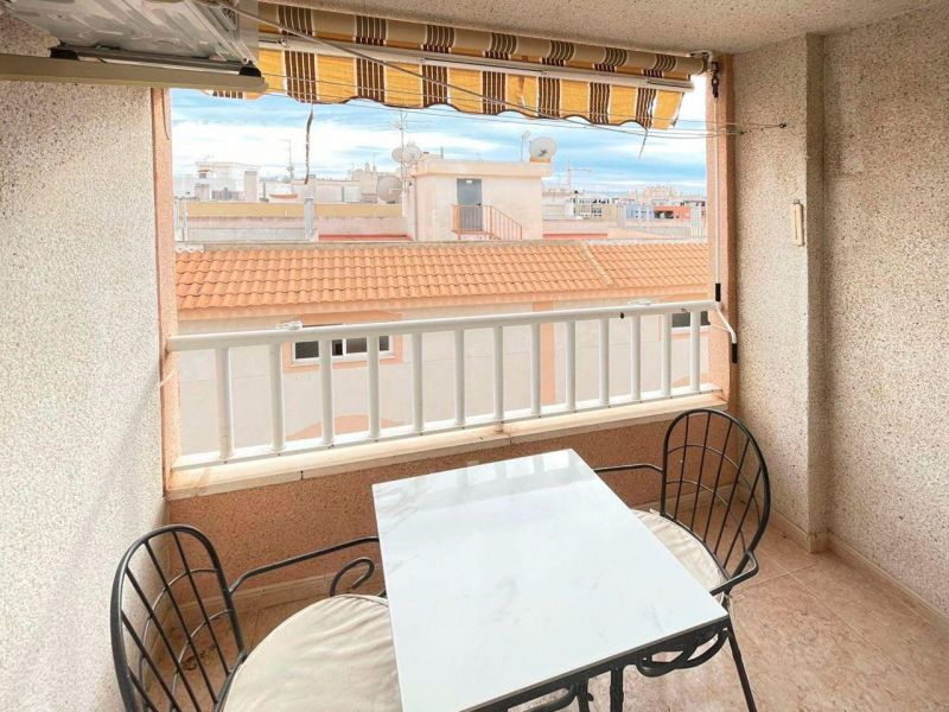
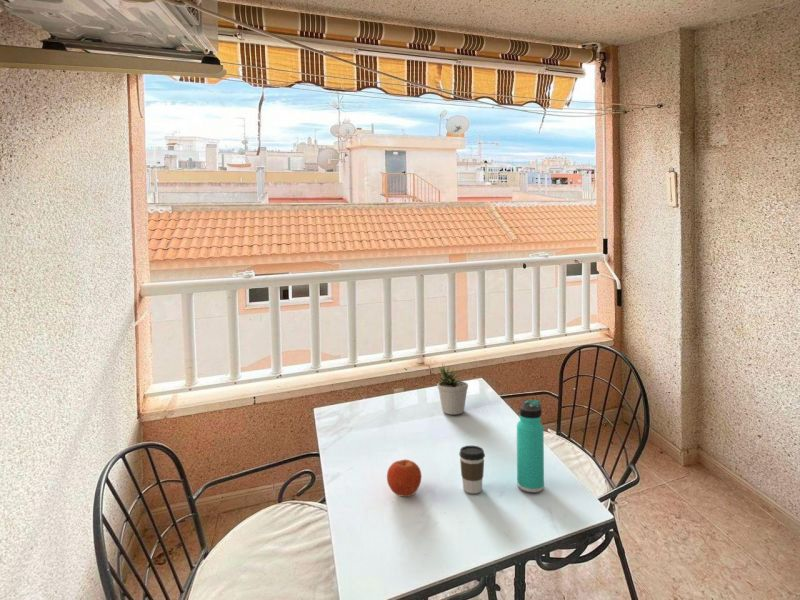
+ fruit [386,458,422,498]
+ coffee cup [458,445,486,494]
+ thermos bottle [516,399,545,493]
+ potted plant [435,363,469,416]
